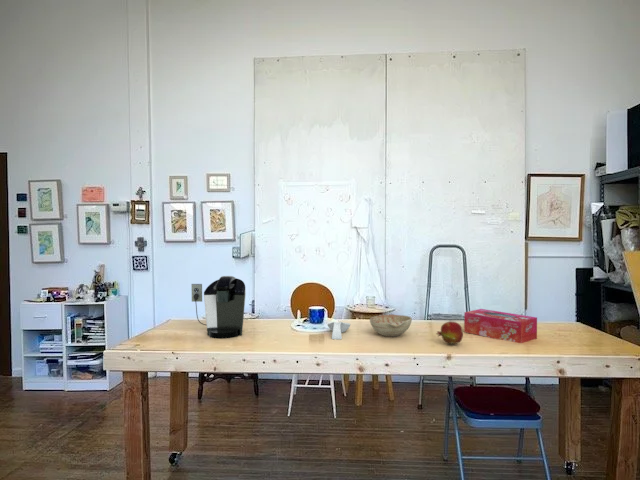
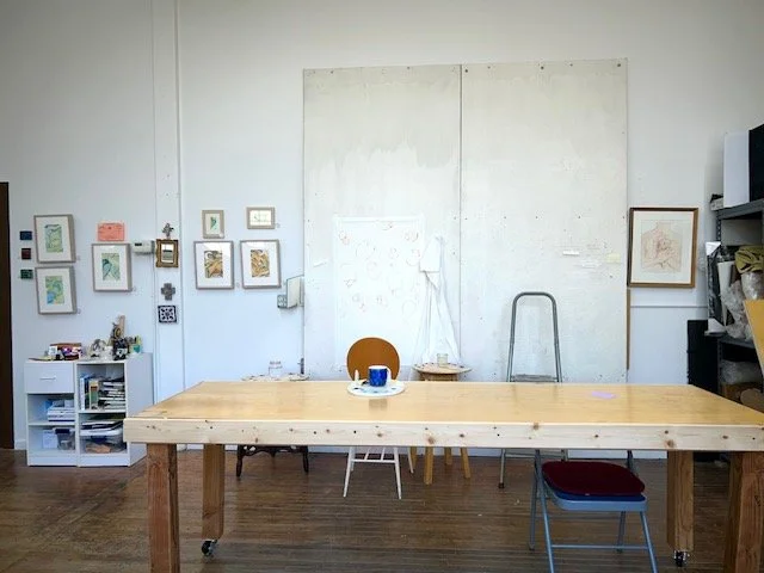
- decorative bowl [369,313,413,338]
- fruit [435,321,464,345]
- spoon rest [327,321,352,340]
- coffee maker [190,275,247,340]
- tissue box [463,308,538,344]
